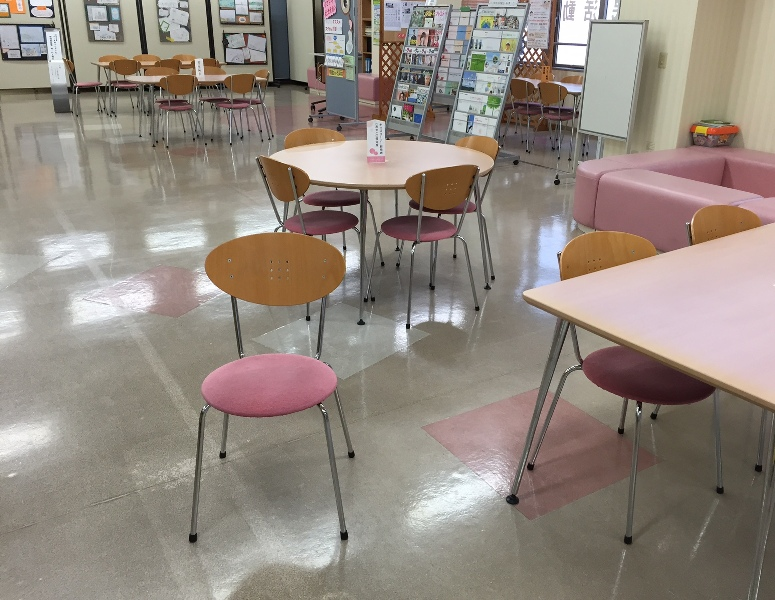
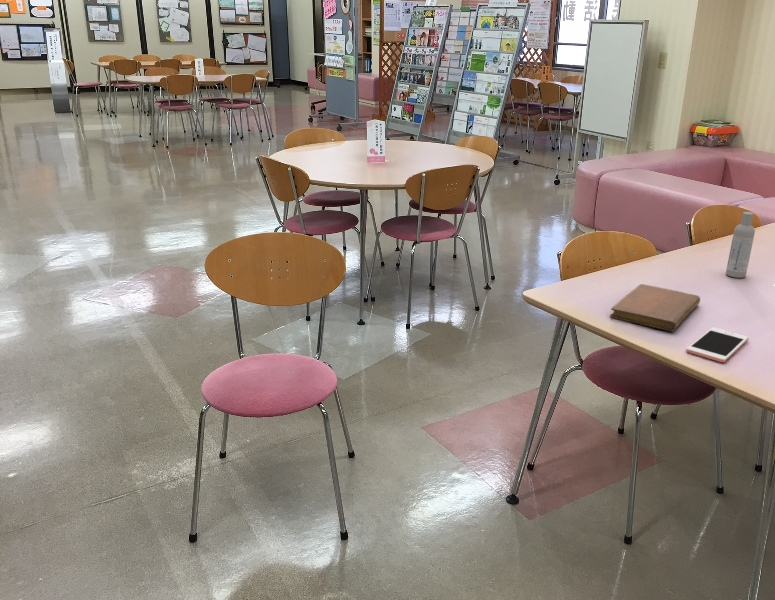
+ bottle [725,211,756,279]
+ notebook [609,283,701,332]
+ cell phone [685,326,750,363]
